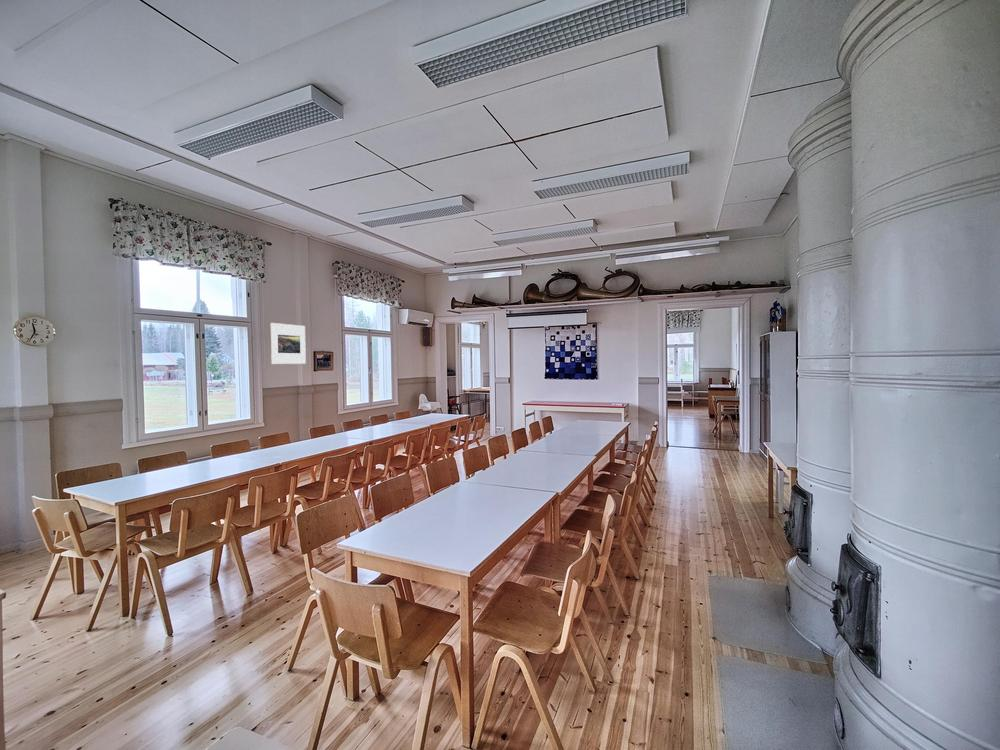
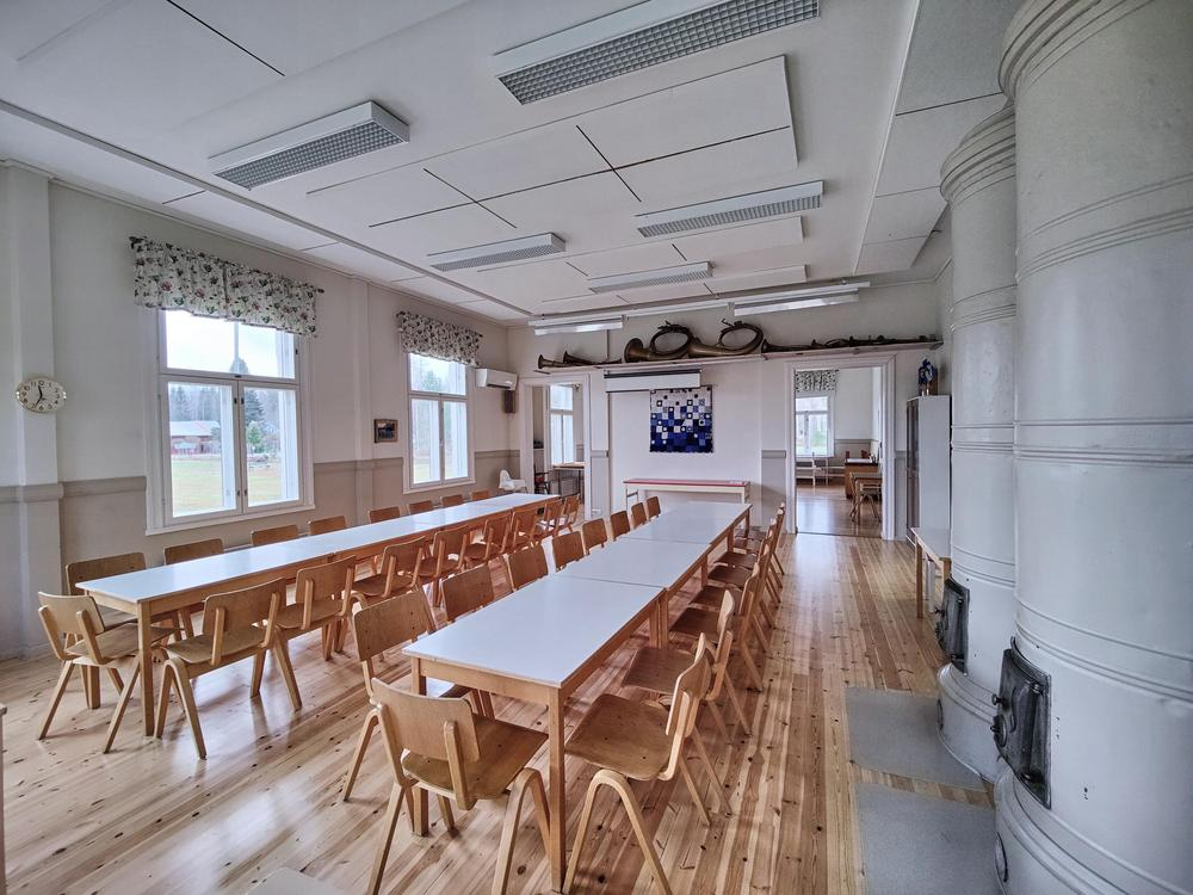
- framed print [270,322,307,365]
